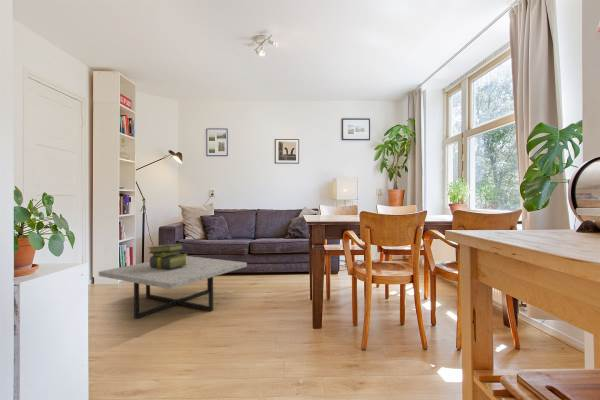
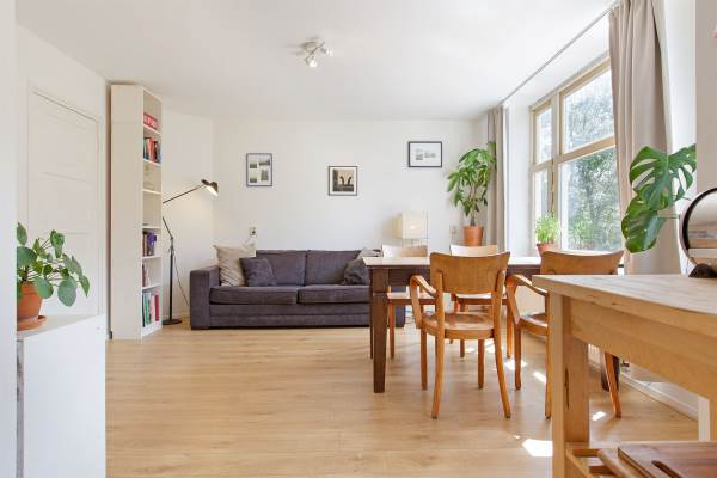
- coffee table [98,255,248,320]
- stack of books [148,243,188,269]
